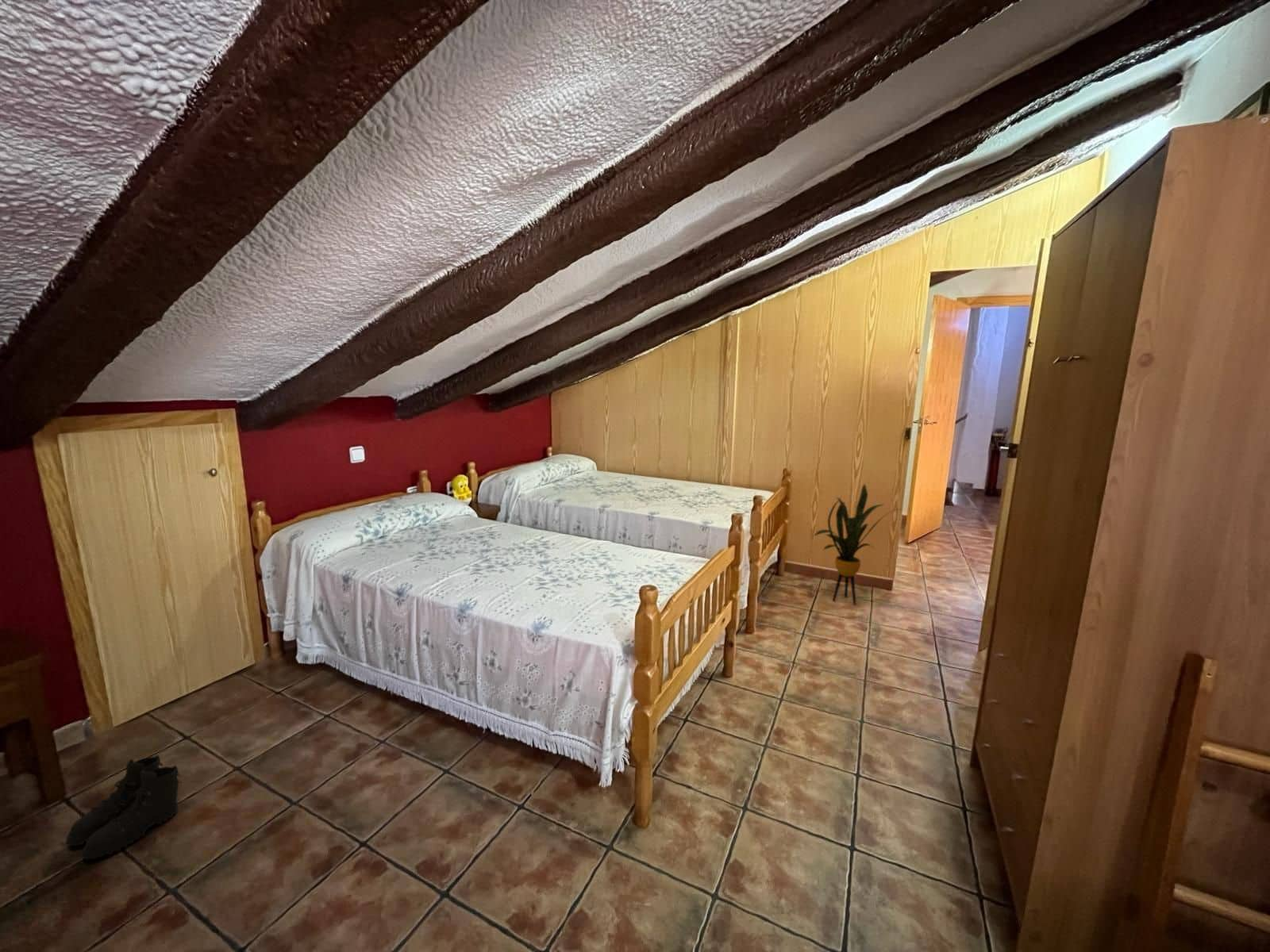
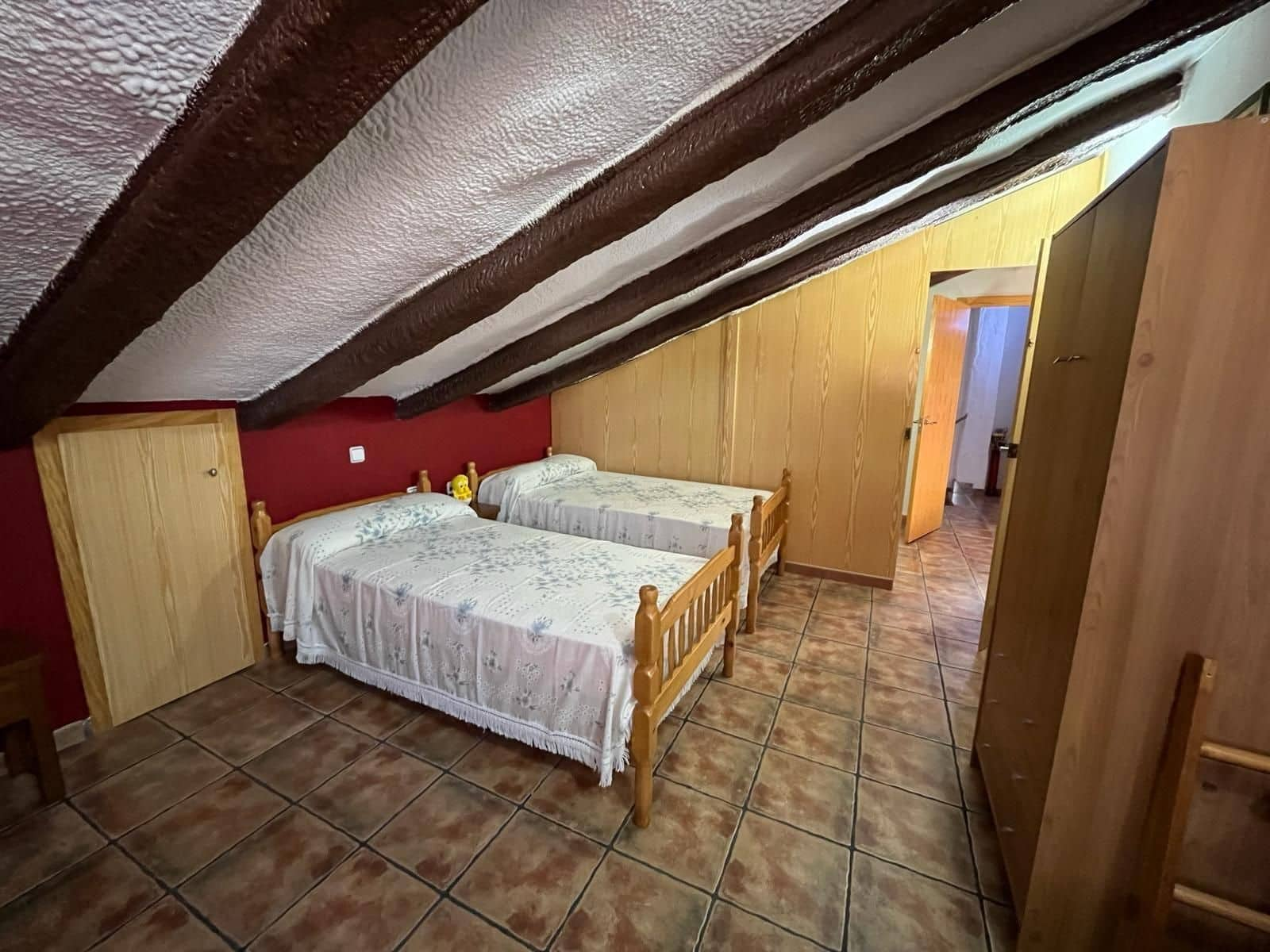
- boots [64,754,183,860]
- house plant [811,483,902,605]
